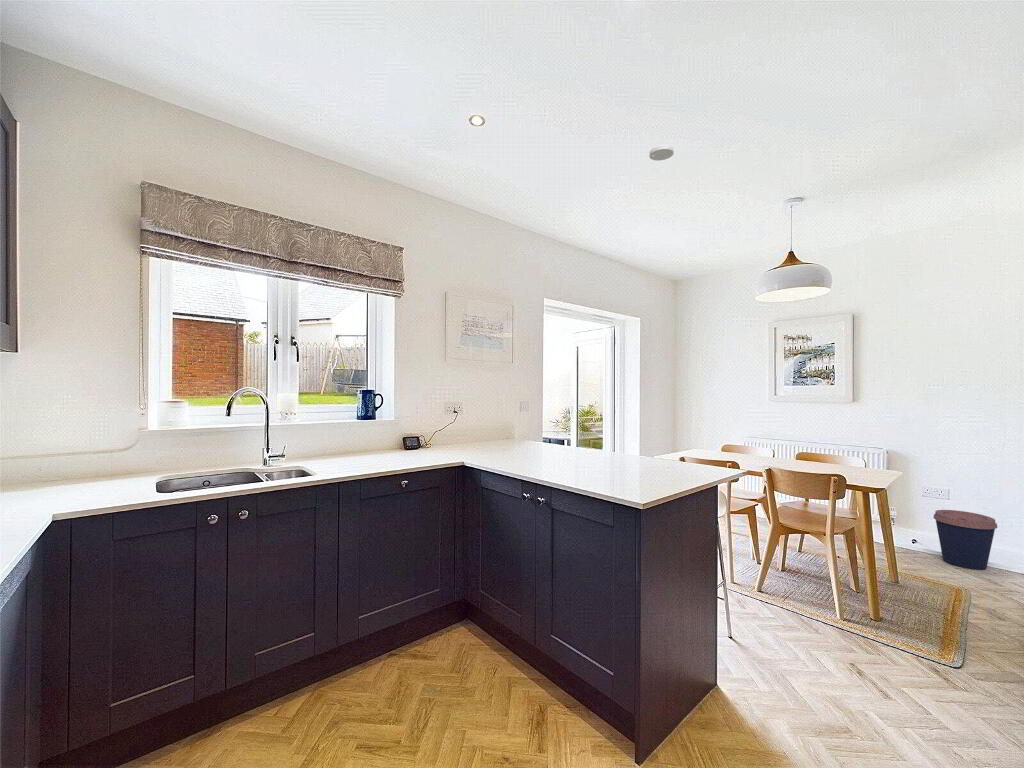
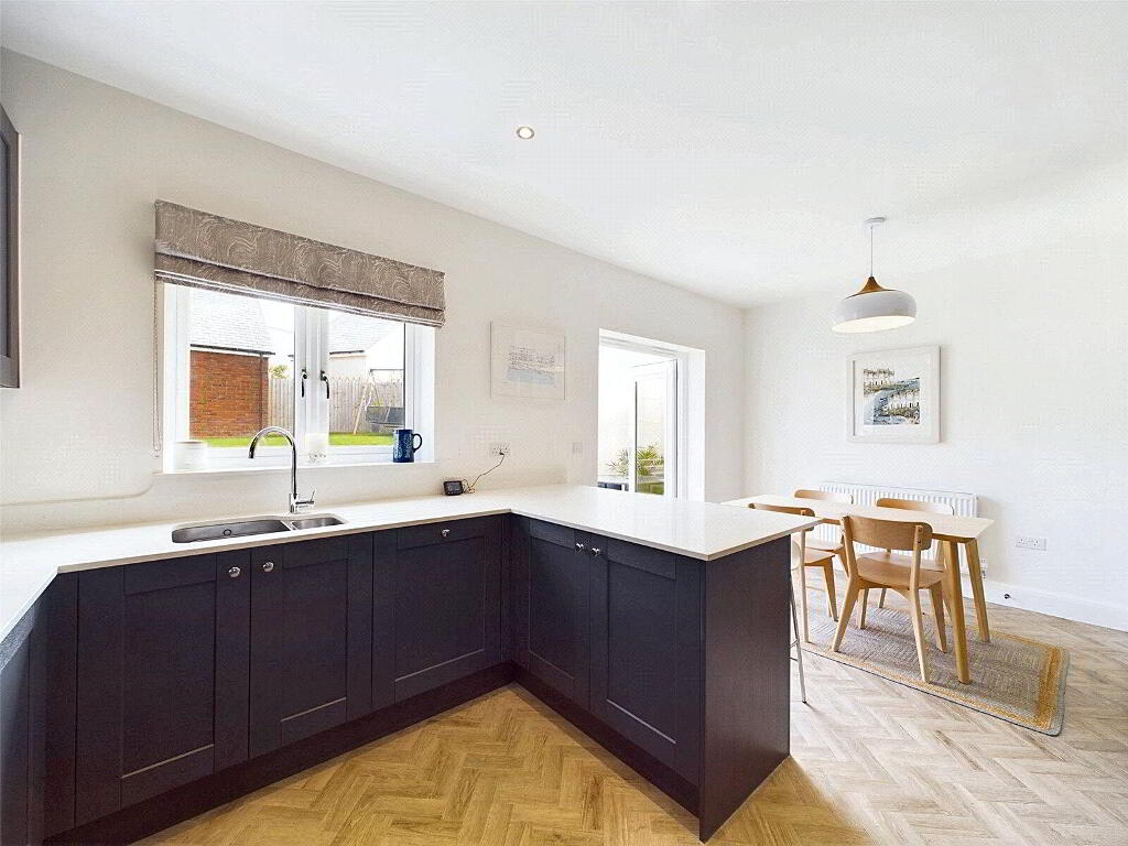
- coffee cup [933,509,998,571]
- smoke detector [649,144,675,162]
